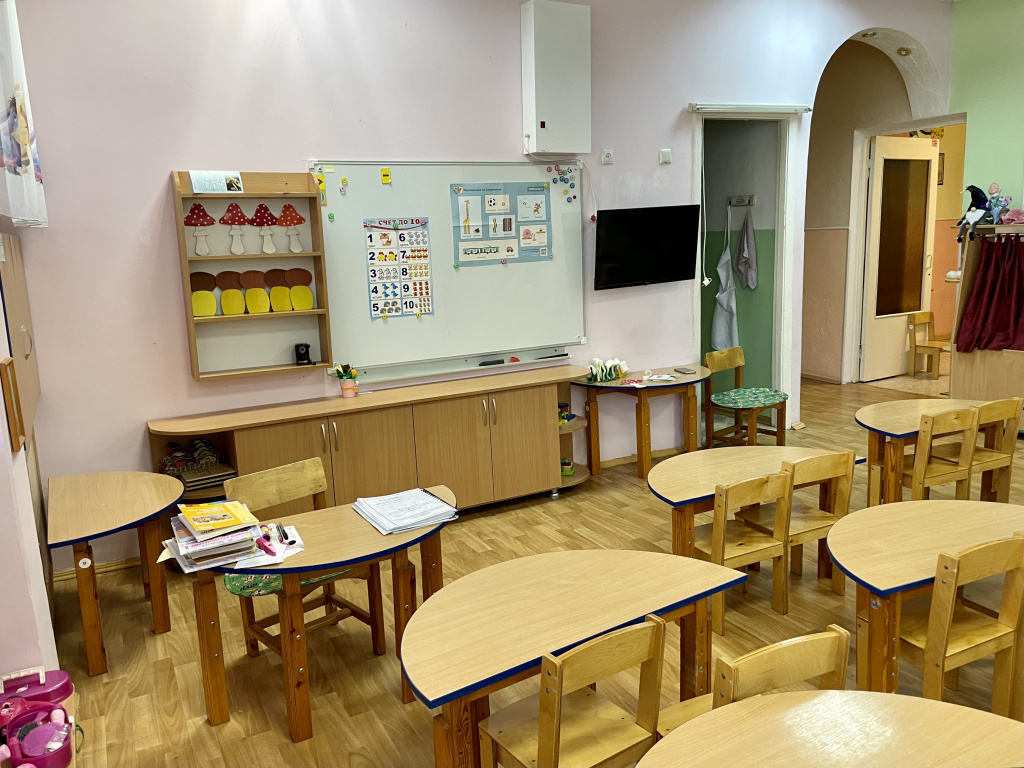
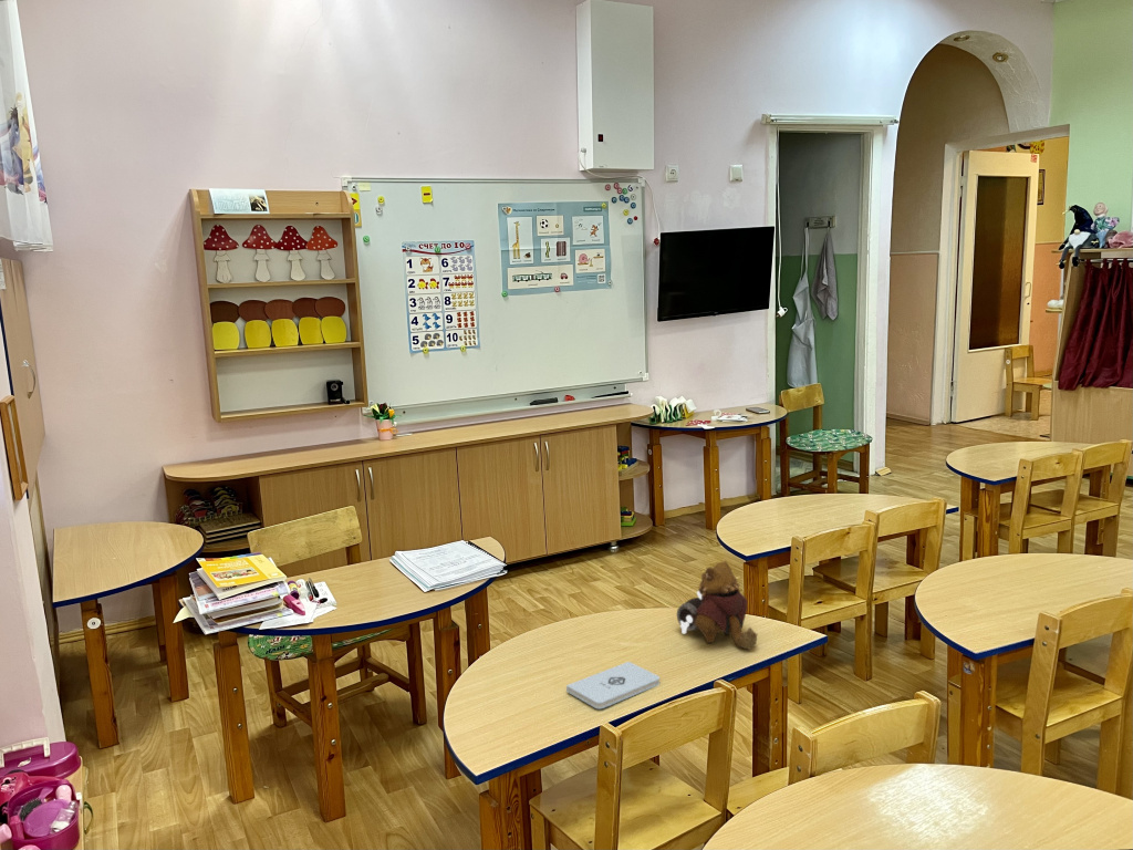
+ toy figure [675,560,758,651]
+ notepad [565,661,661,709]
